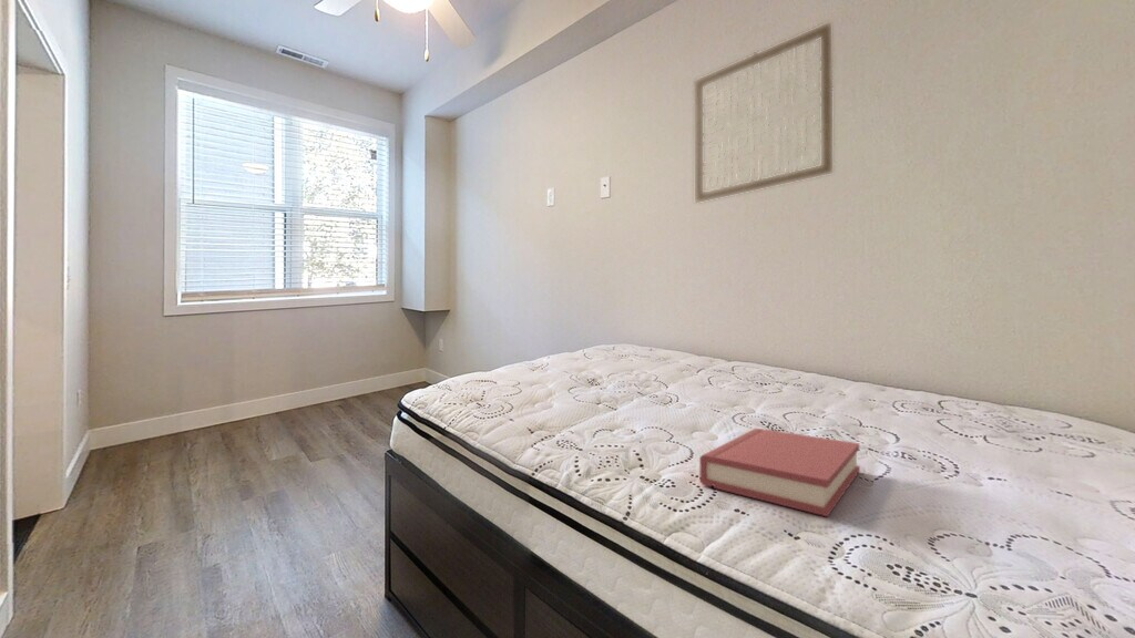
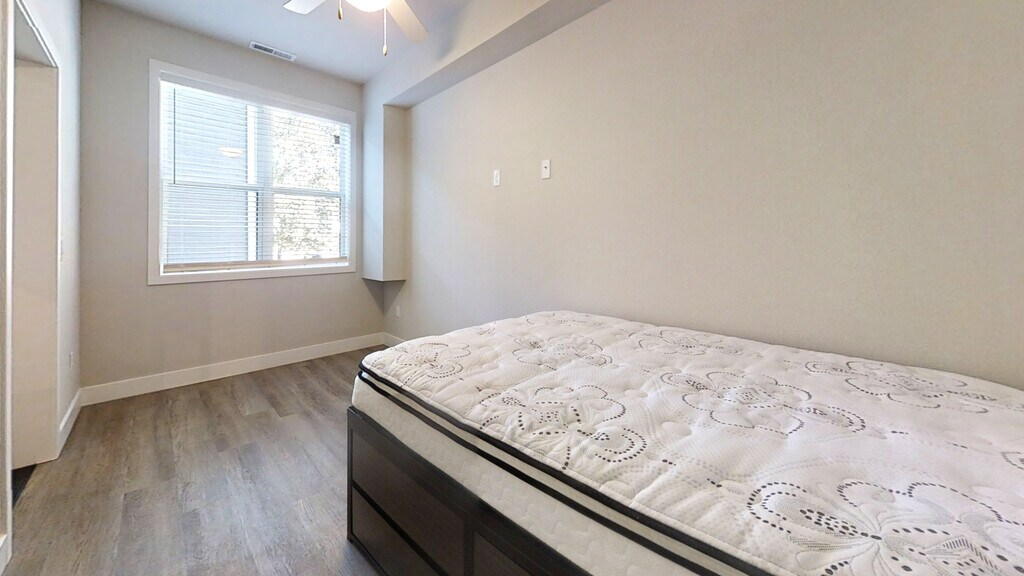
- wall art [694,21,834,204]
- hardback book [698,428,861,517]
